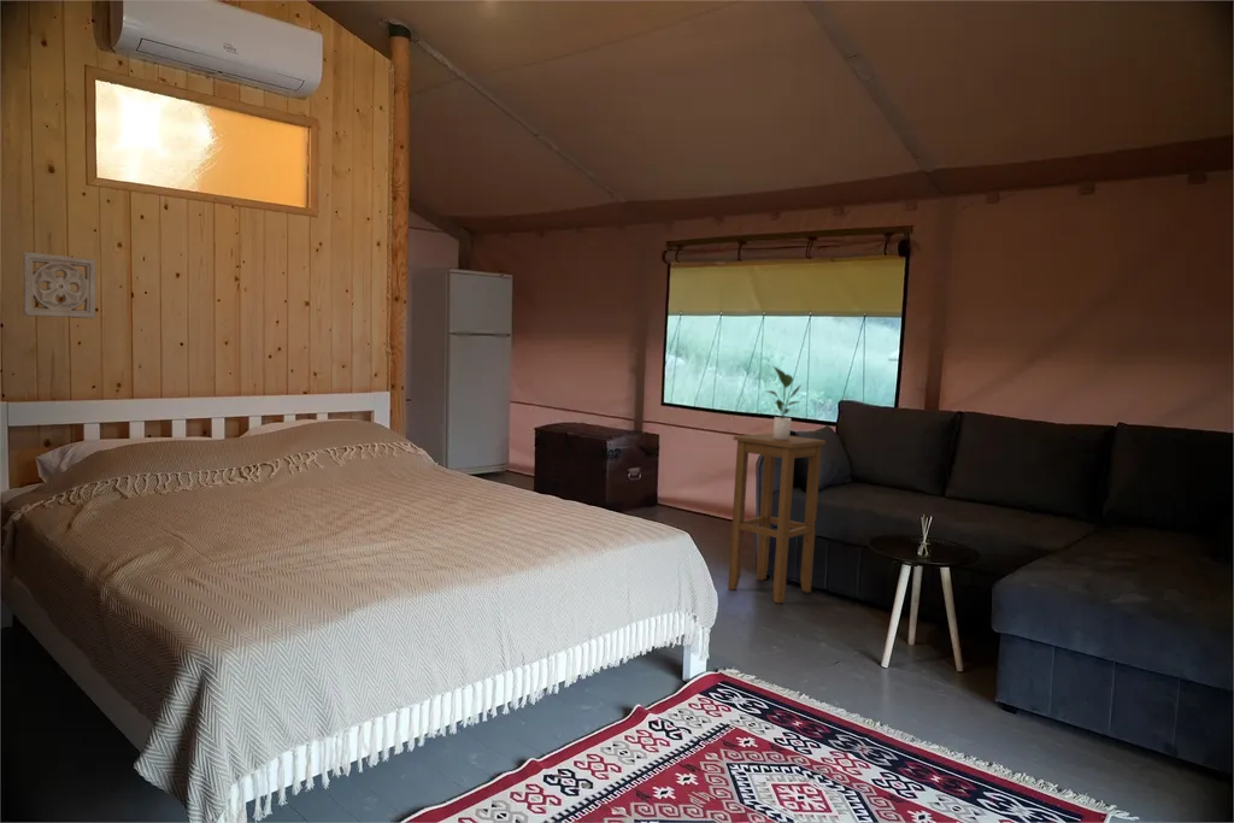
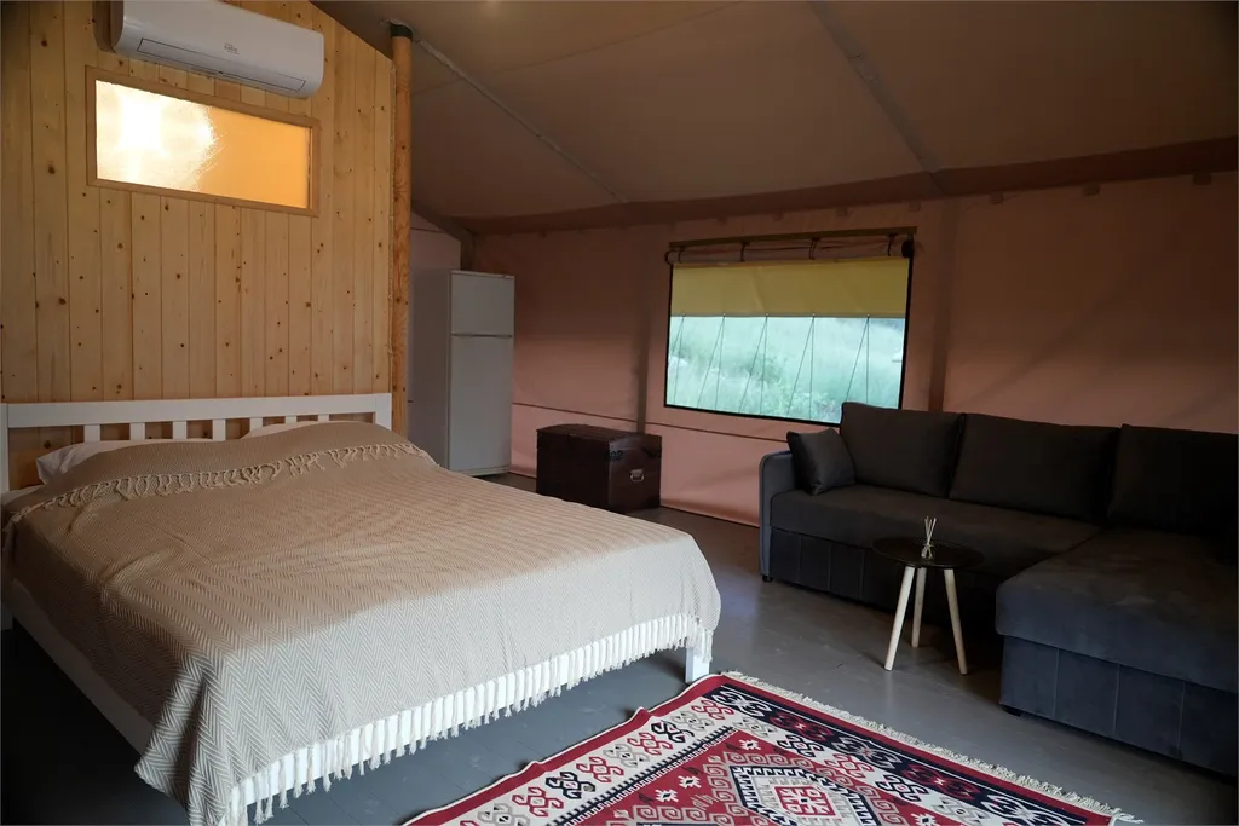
- stool [727,433,827,605]
- wall ornament [22,251,96,319]
- potted plant [763,365,803,440]
